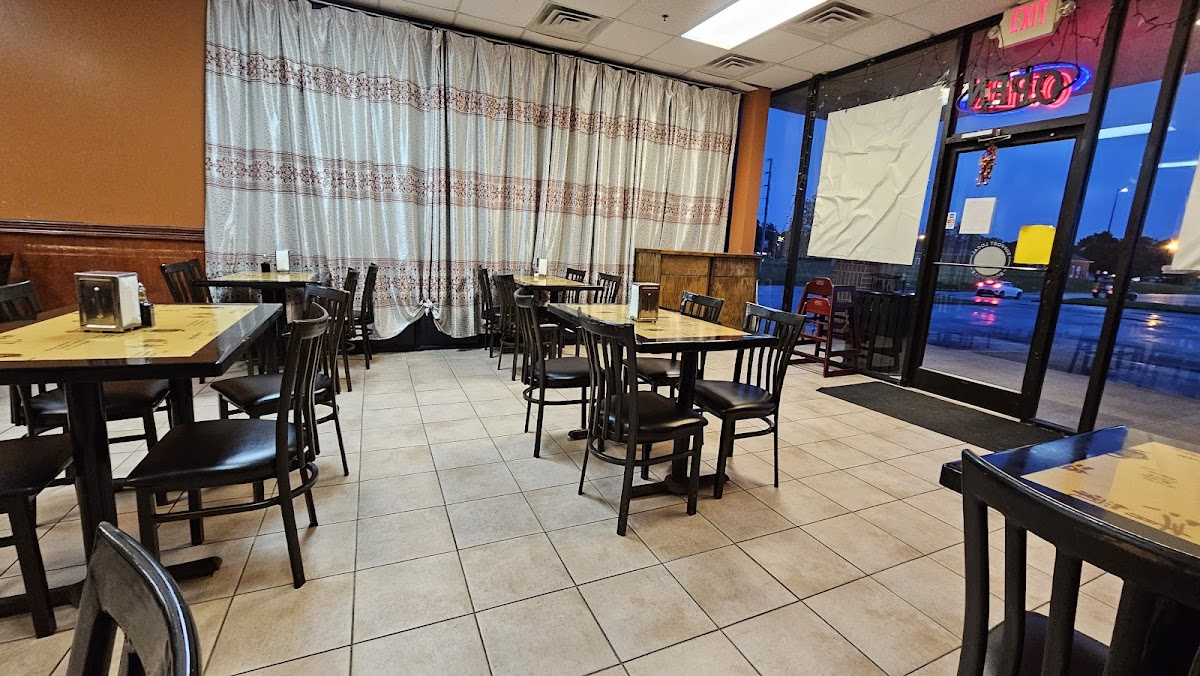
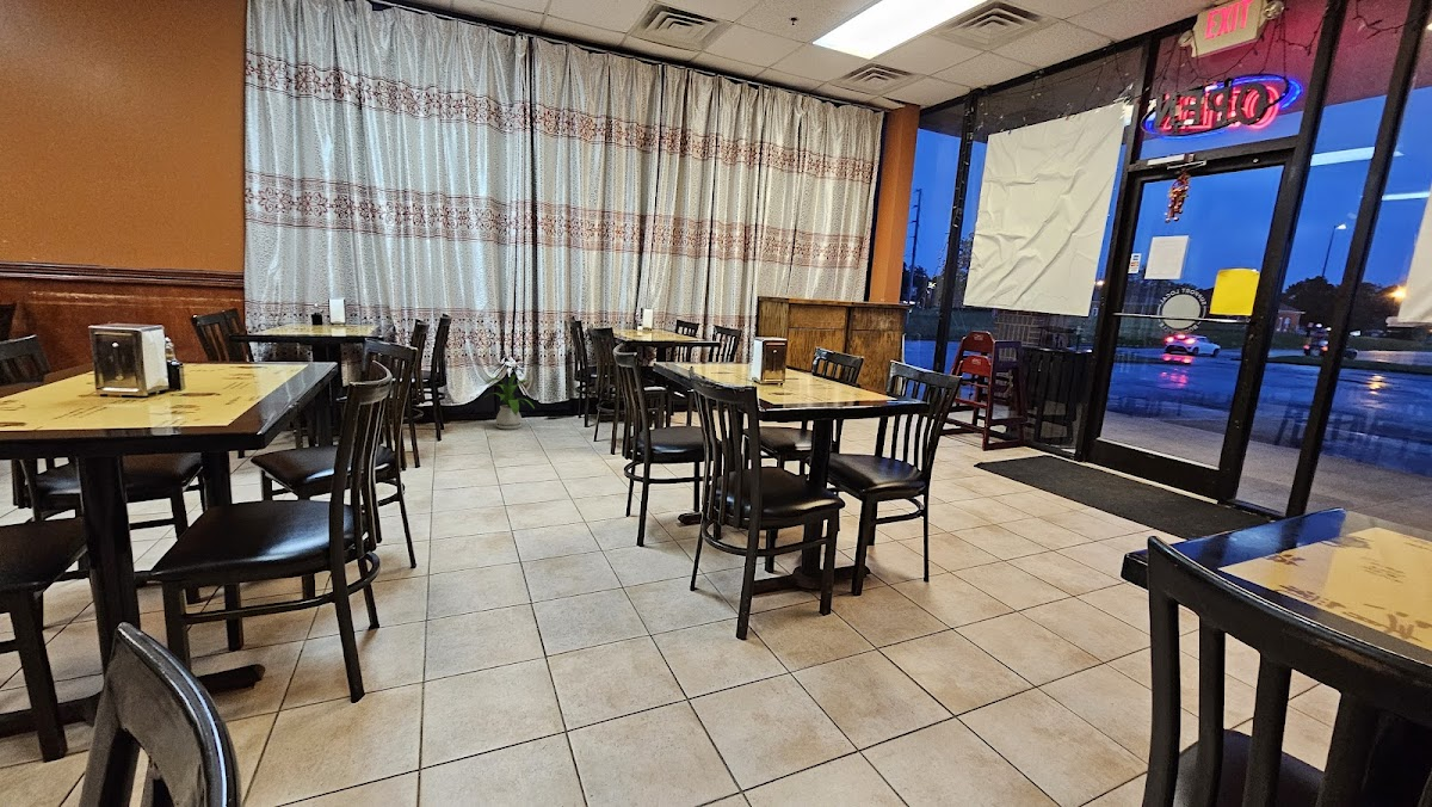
+ house plant [482,372,537,431]
